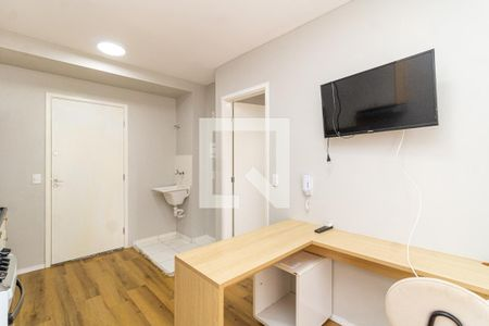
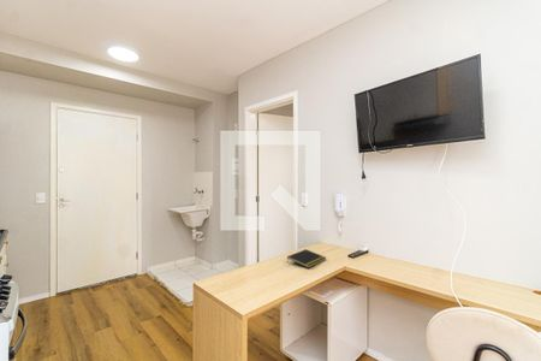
+ notepad [286,248,327,270]
